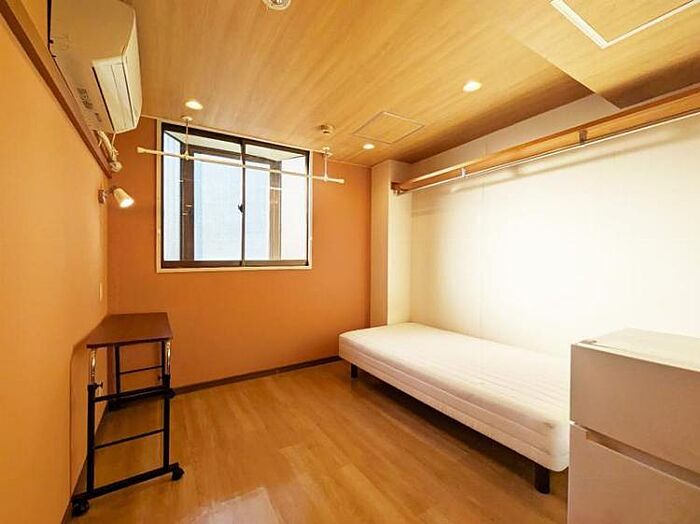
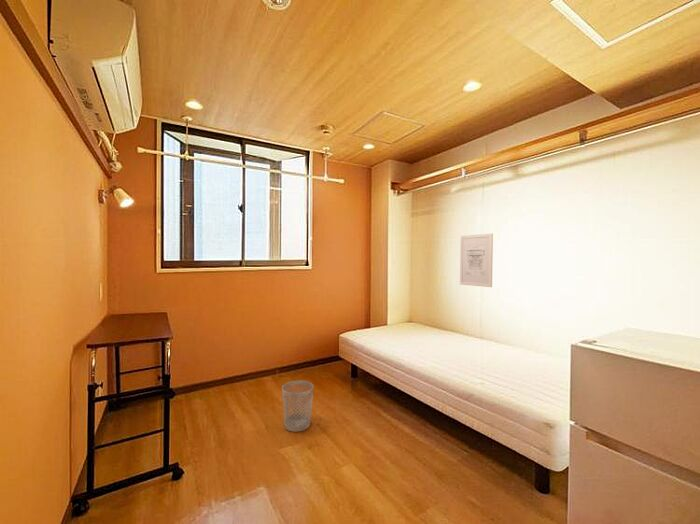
+ wastebasket [281,380,314,433]
+ wall art [459,233,494,288]
